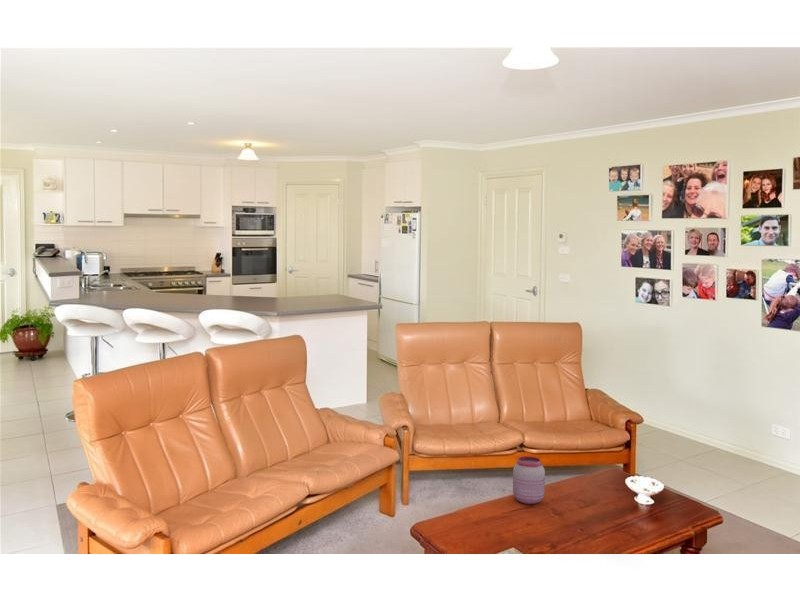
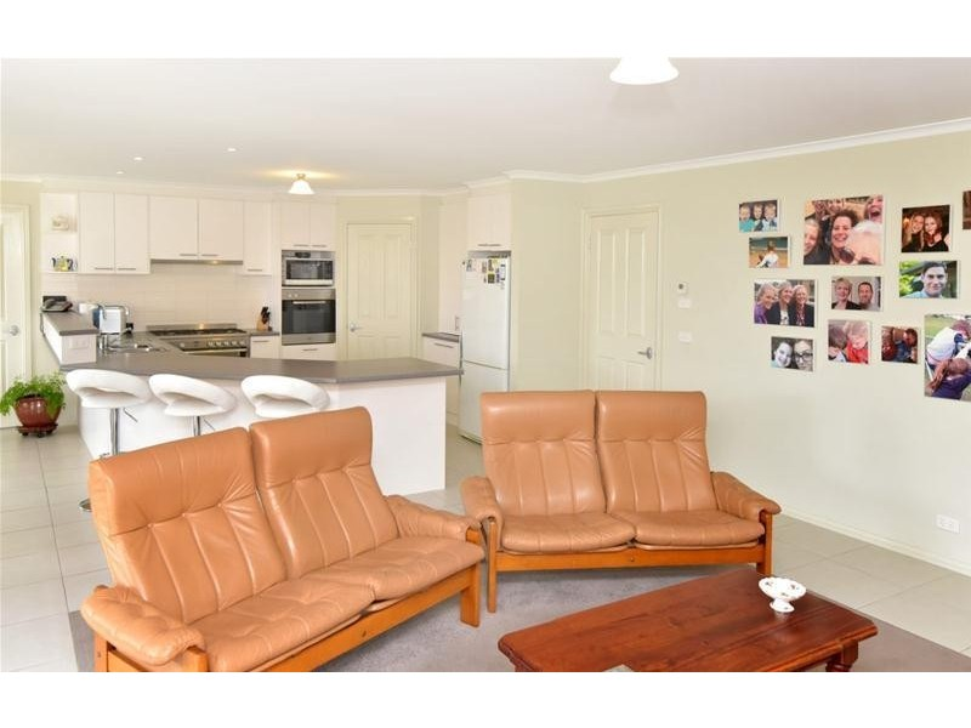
- jar [512,455,546,505]
